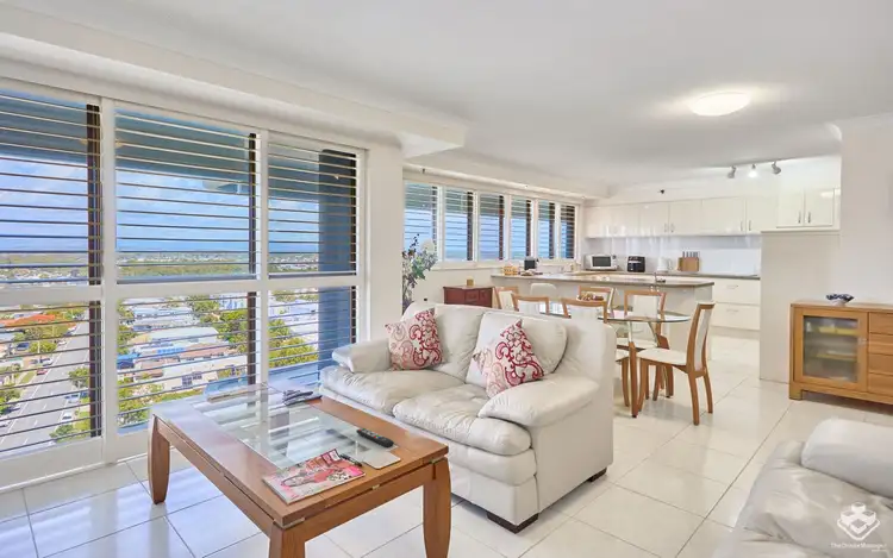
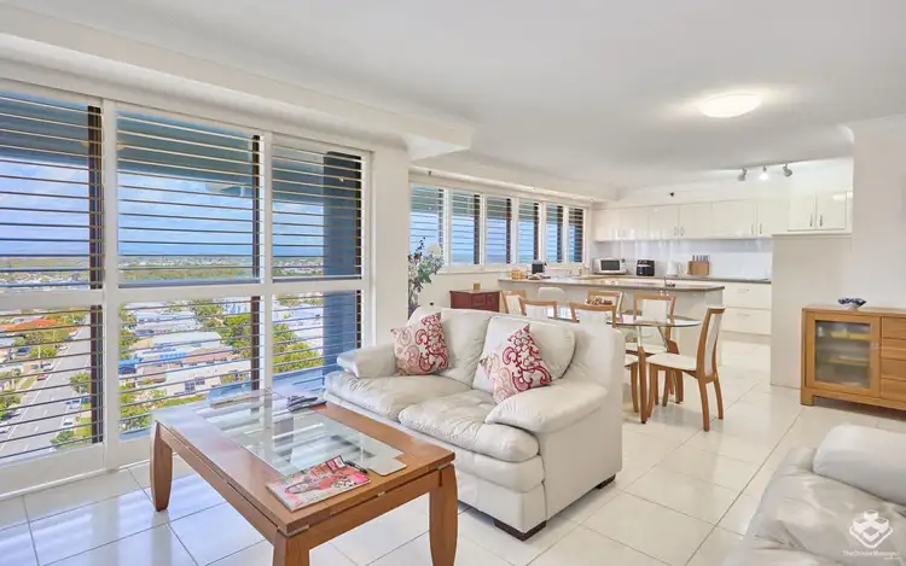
- remote control [355,427,395,449]
